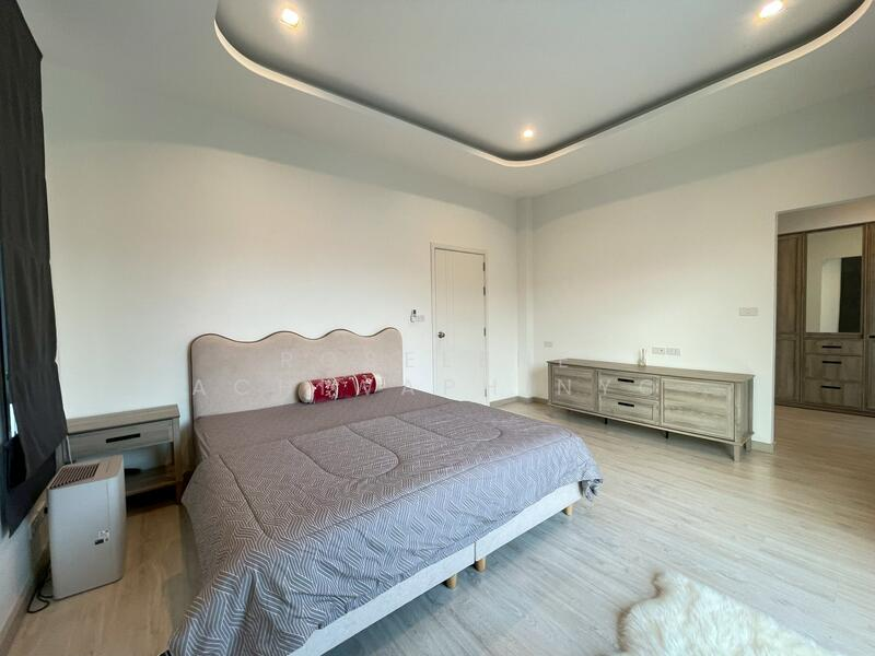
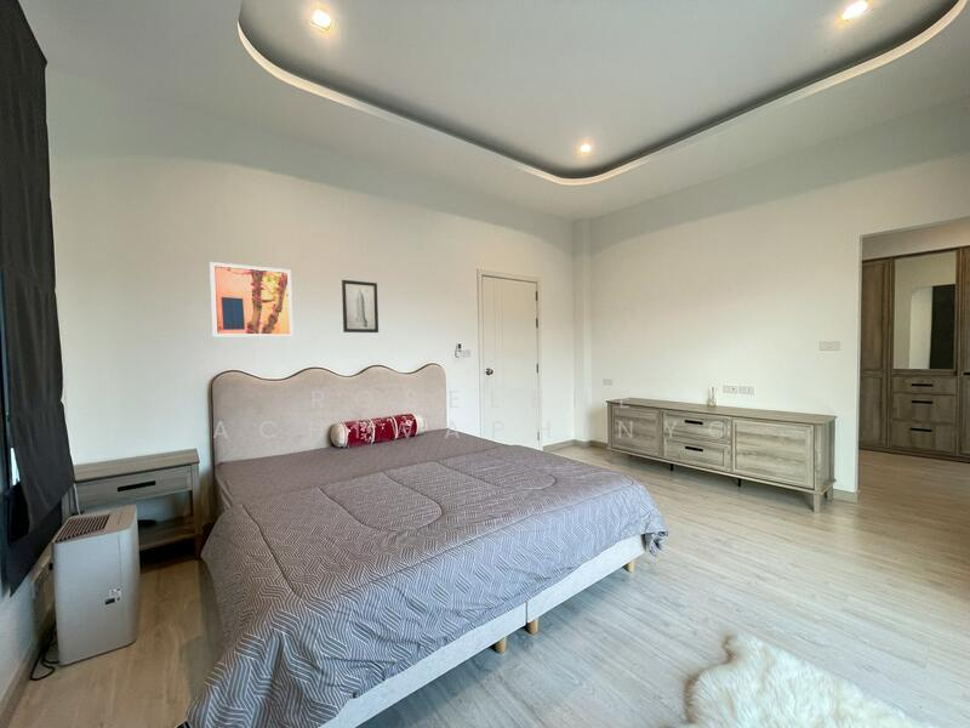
+ wall art [341,279,380,334]
+ wall art [209,261,295,339]
